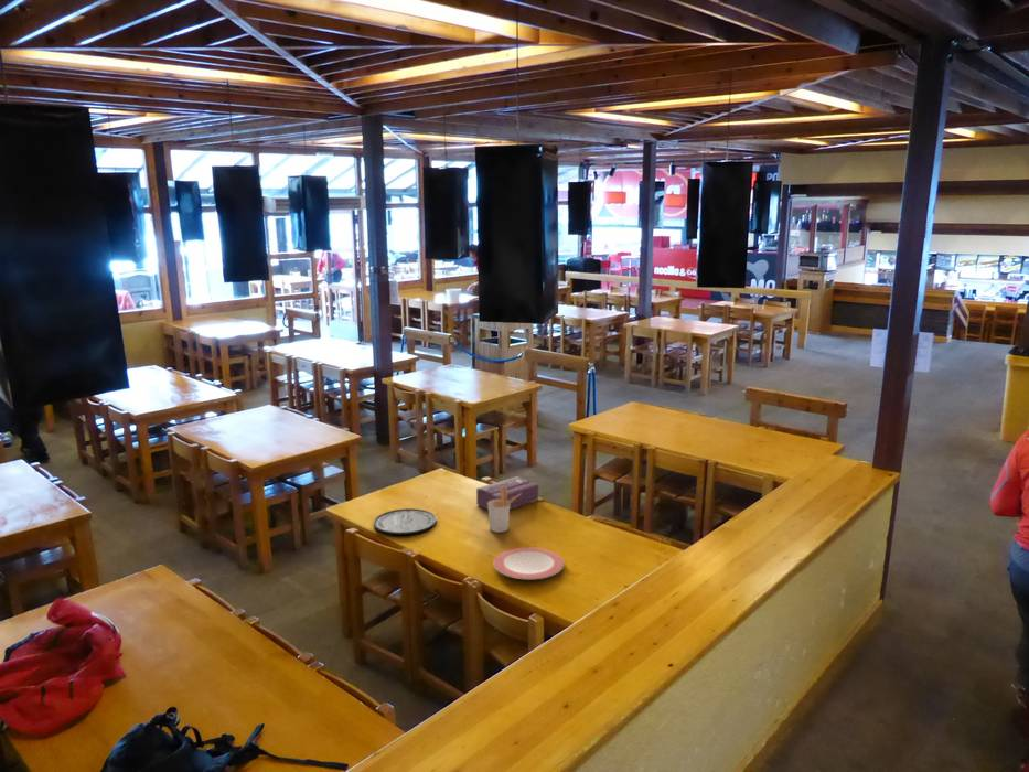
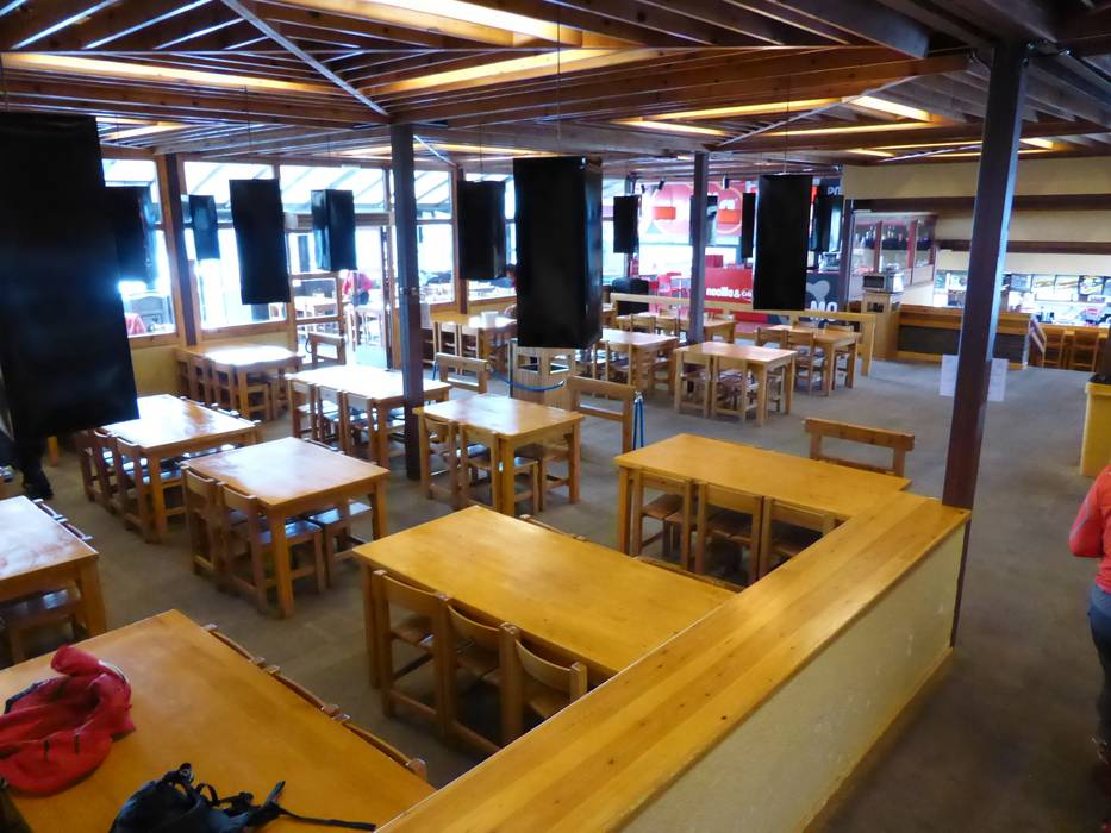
- tissue box [475,475,539,511]
- plate [373,507,438,536]
- plate [493,547,566,580]
- utensil holder [487,486,522,534]
